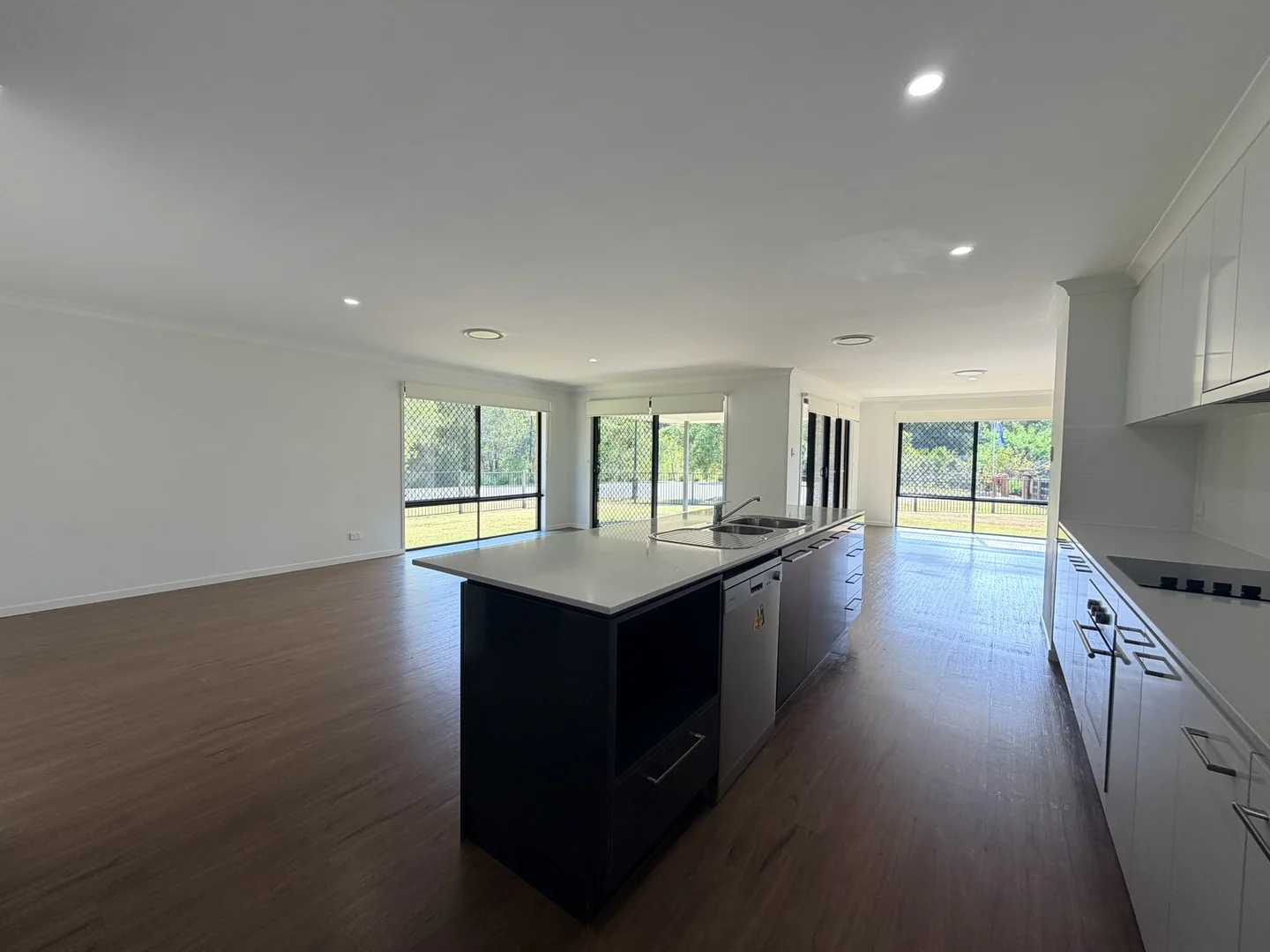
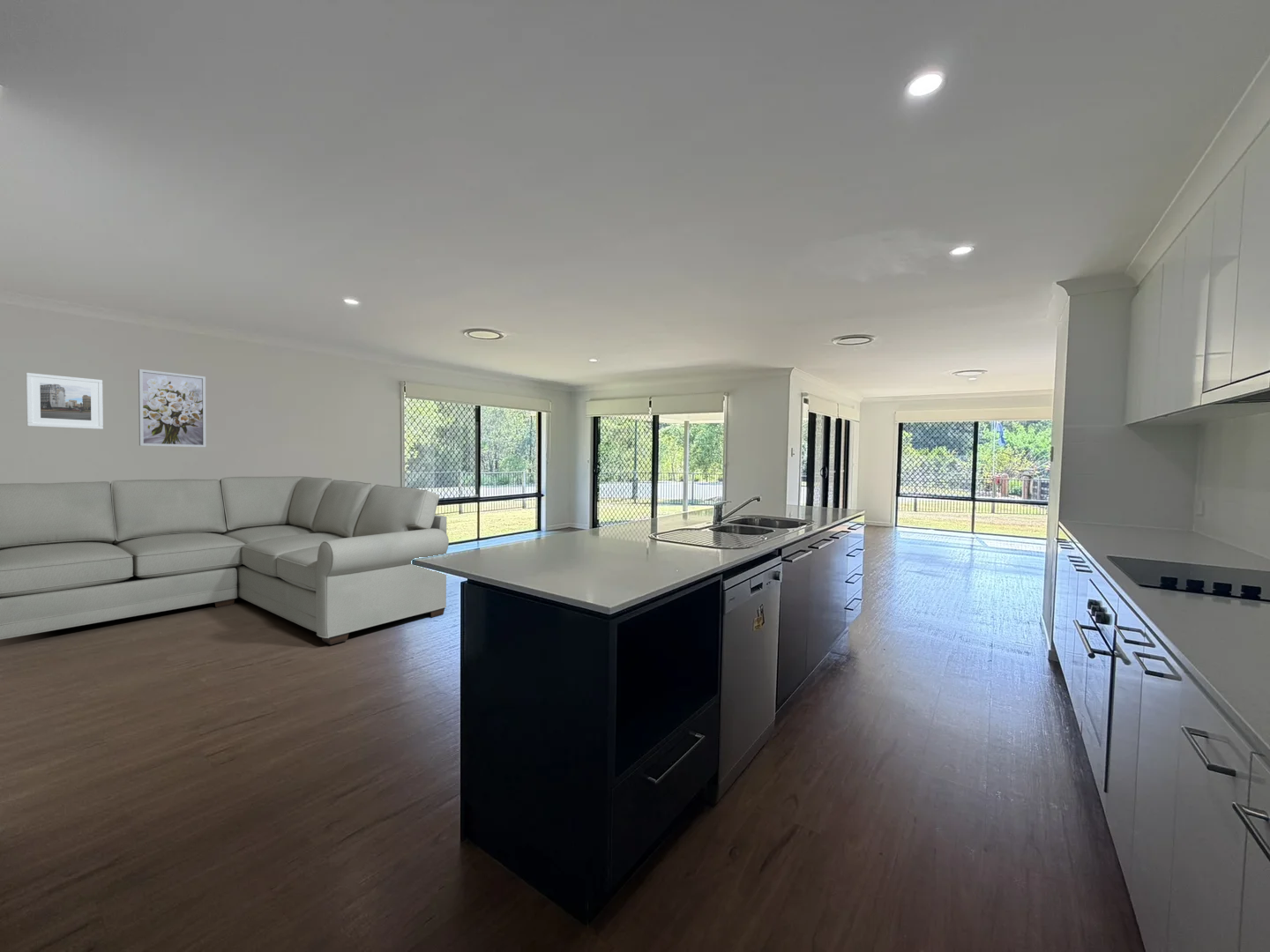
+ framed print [26,372,104,430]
+ sofa [0,475,450,645]
+ wall art [138,368,207,448]
